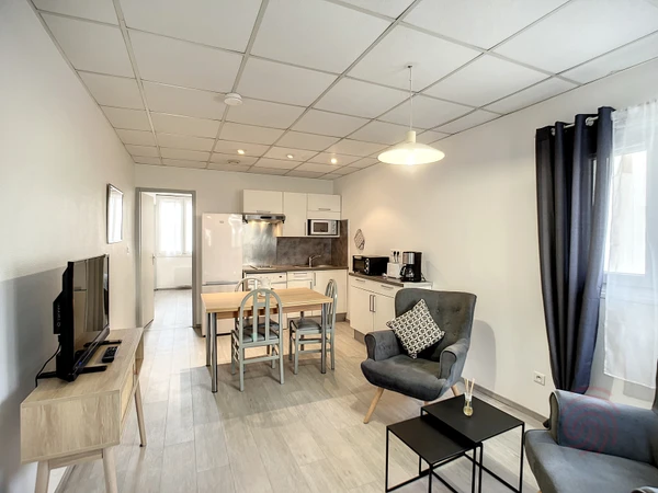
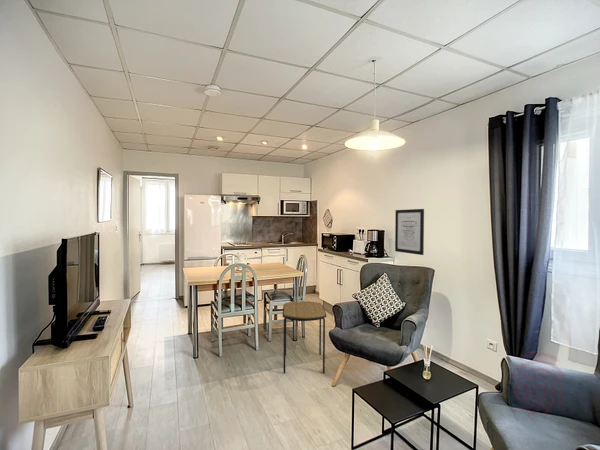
+ wall art [394,208,425,256]
+ side table [281,300,328,374]
